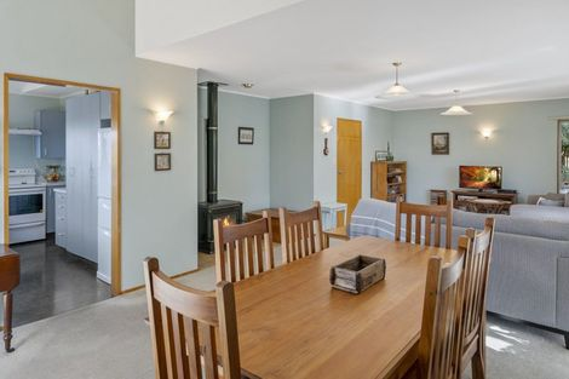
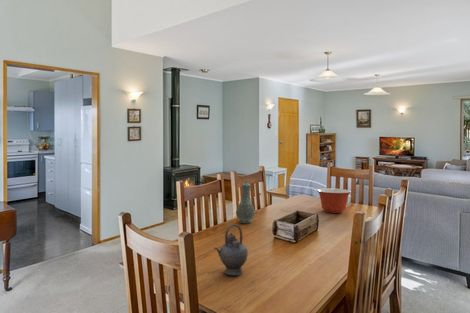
+ vase [235,180,256,224]
+ teapot [213,223,249,276]
+ mixing bowl [316,187,352,214]
